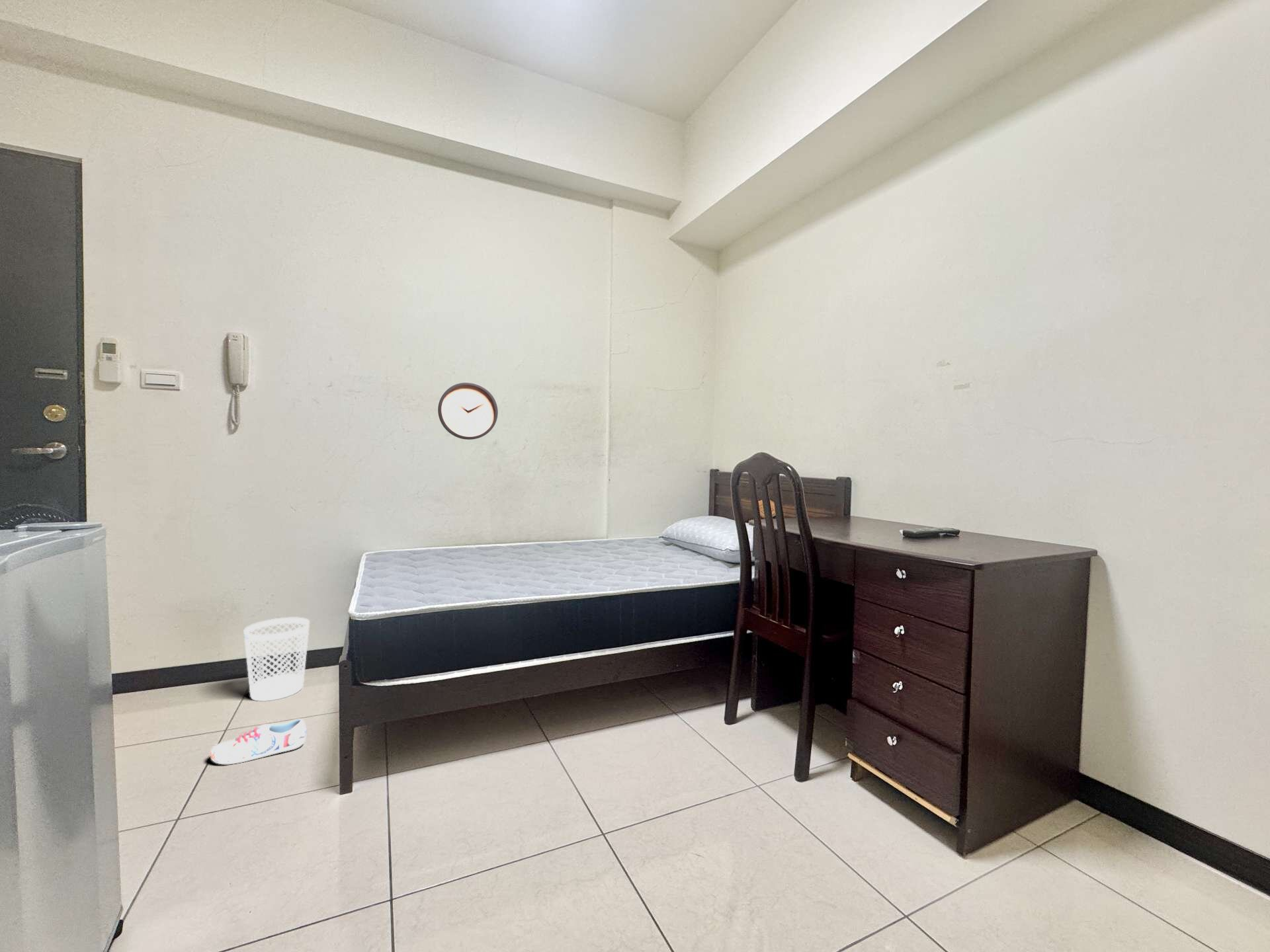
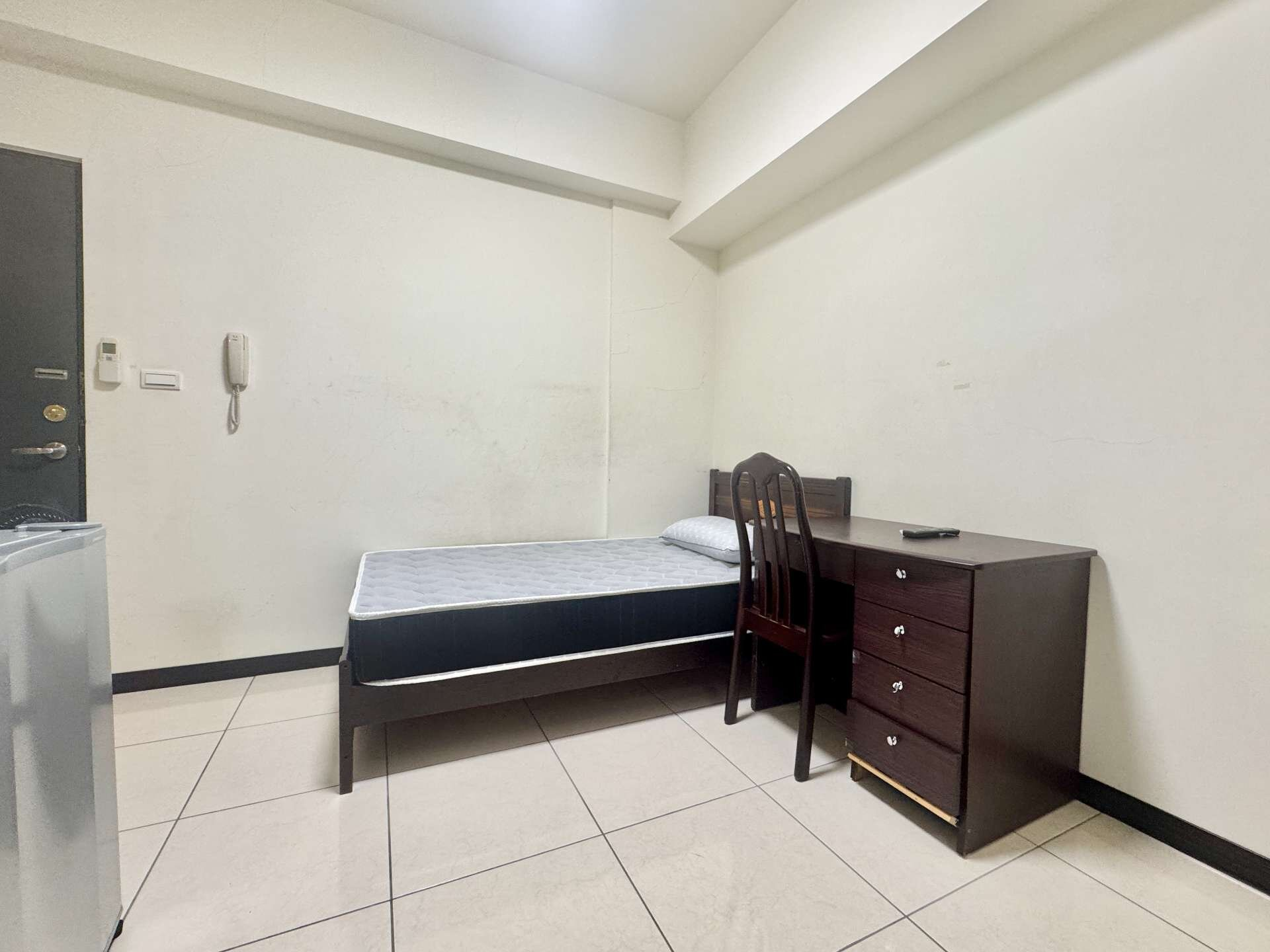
- shoe [210,718,308,765]
- clock [437,381,499,440]
- wastebasket [243,617,310,702]
